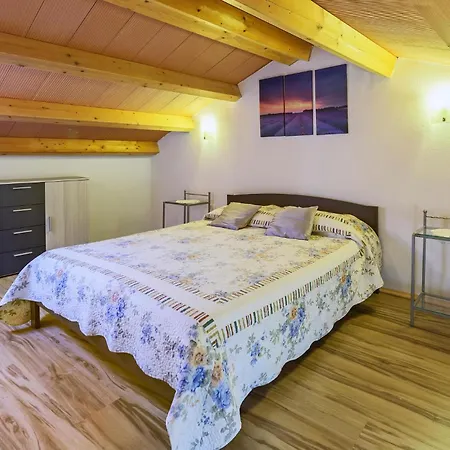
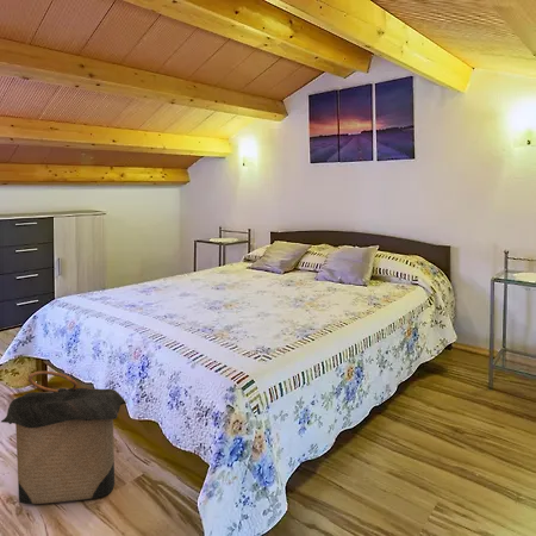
+ laundry hamper [0,370,127,505]
